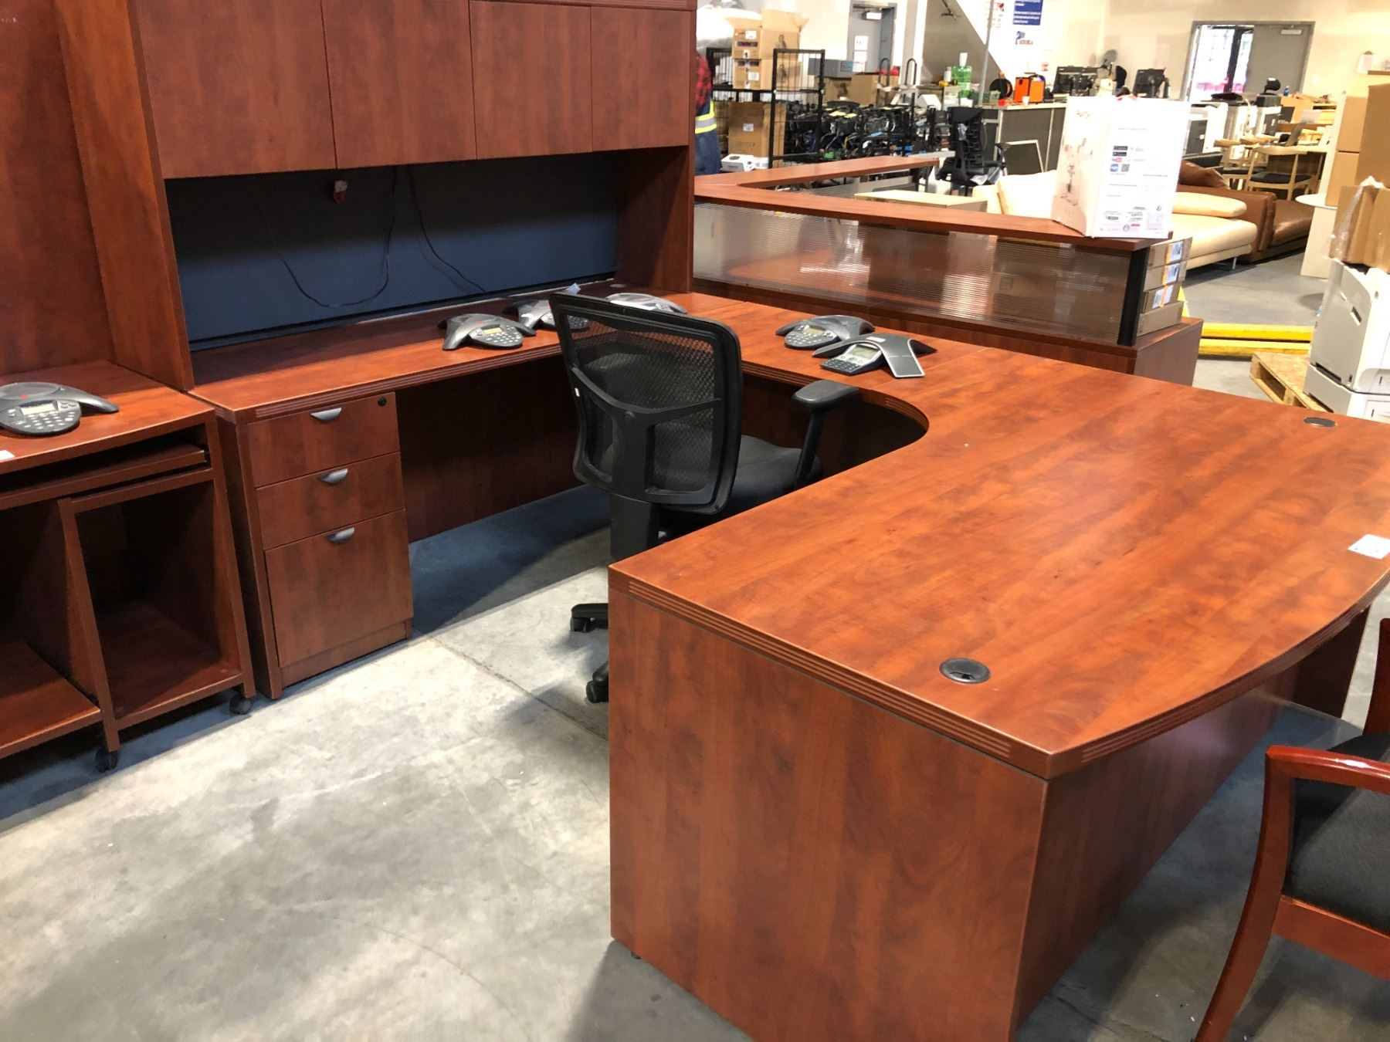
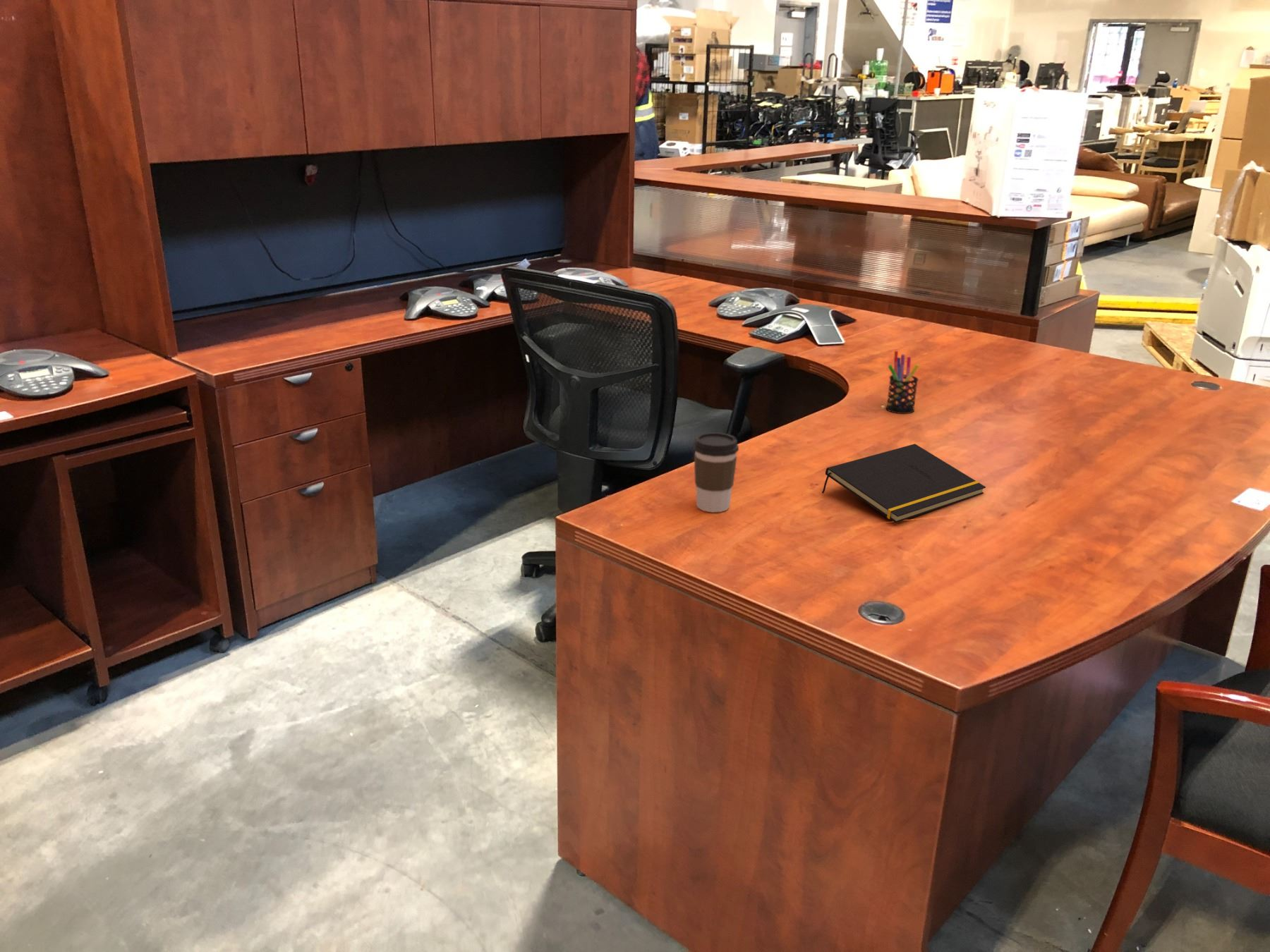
+ coffee cup [692,432,739,513]
+ notepad [821,443,986,524]
+ pen holder [885,350,920,415]
